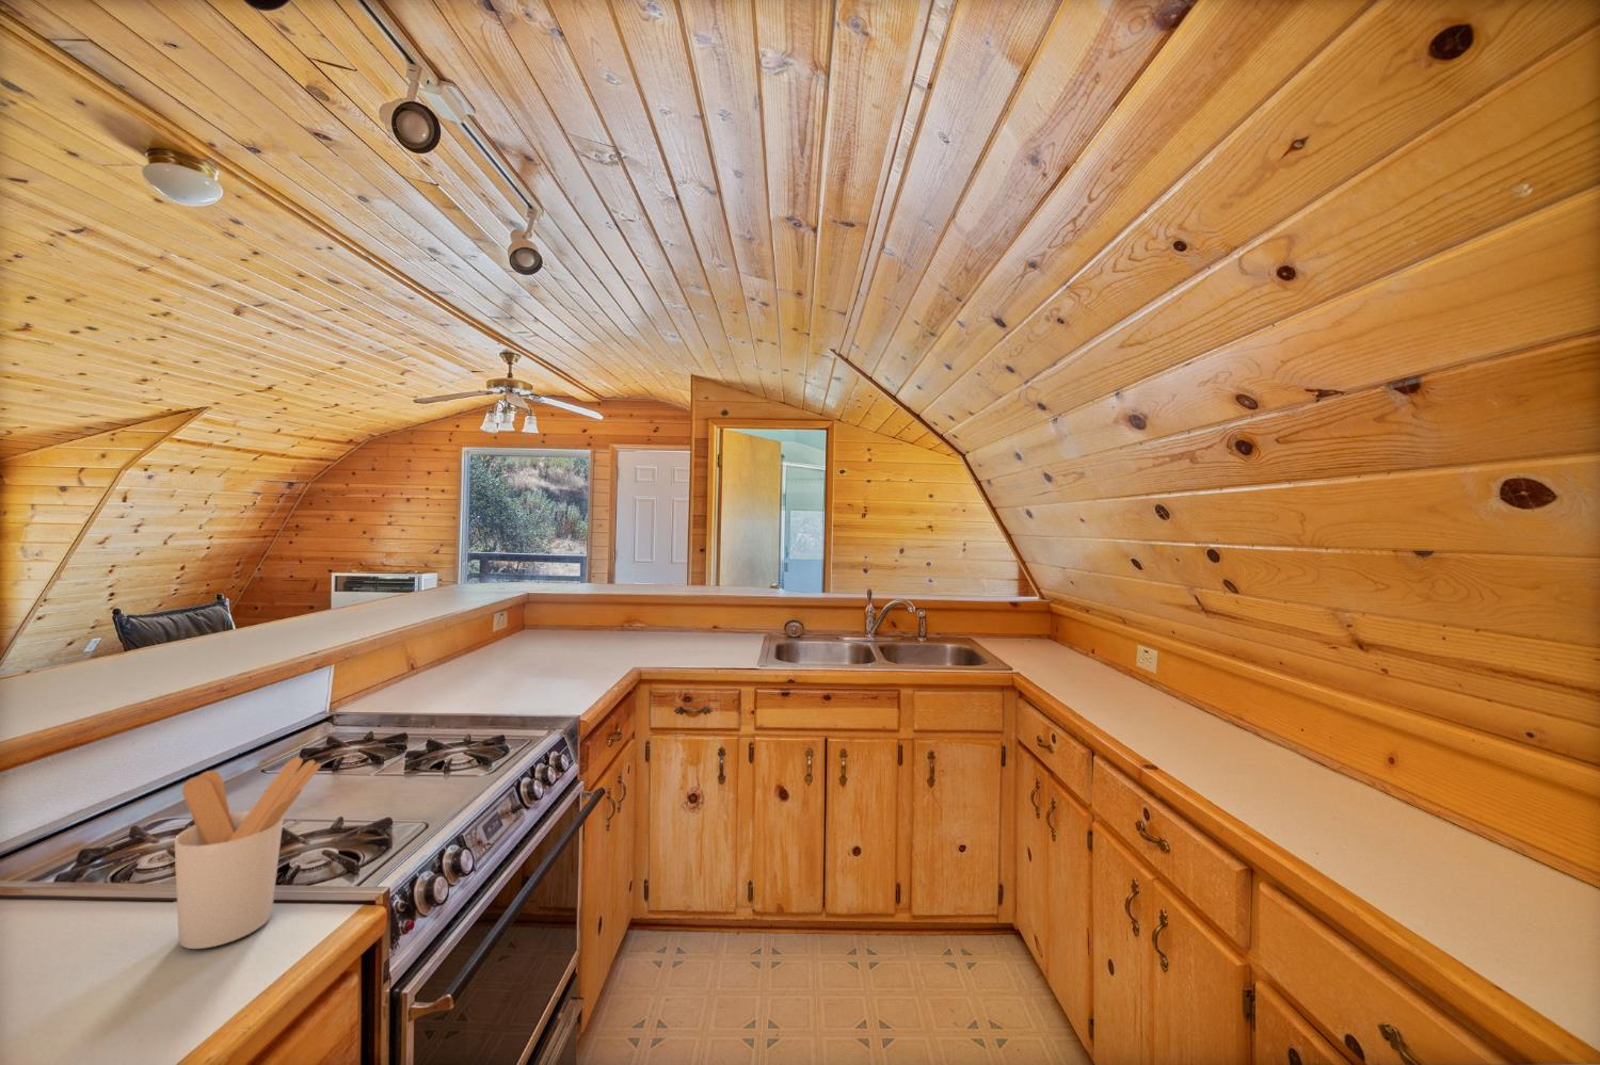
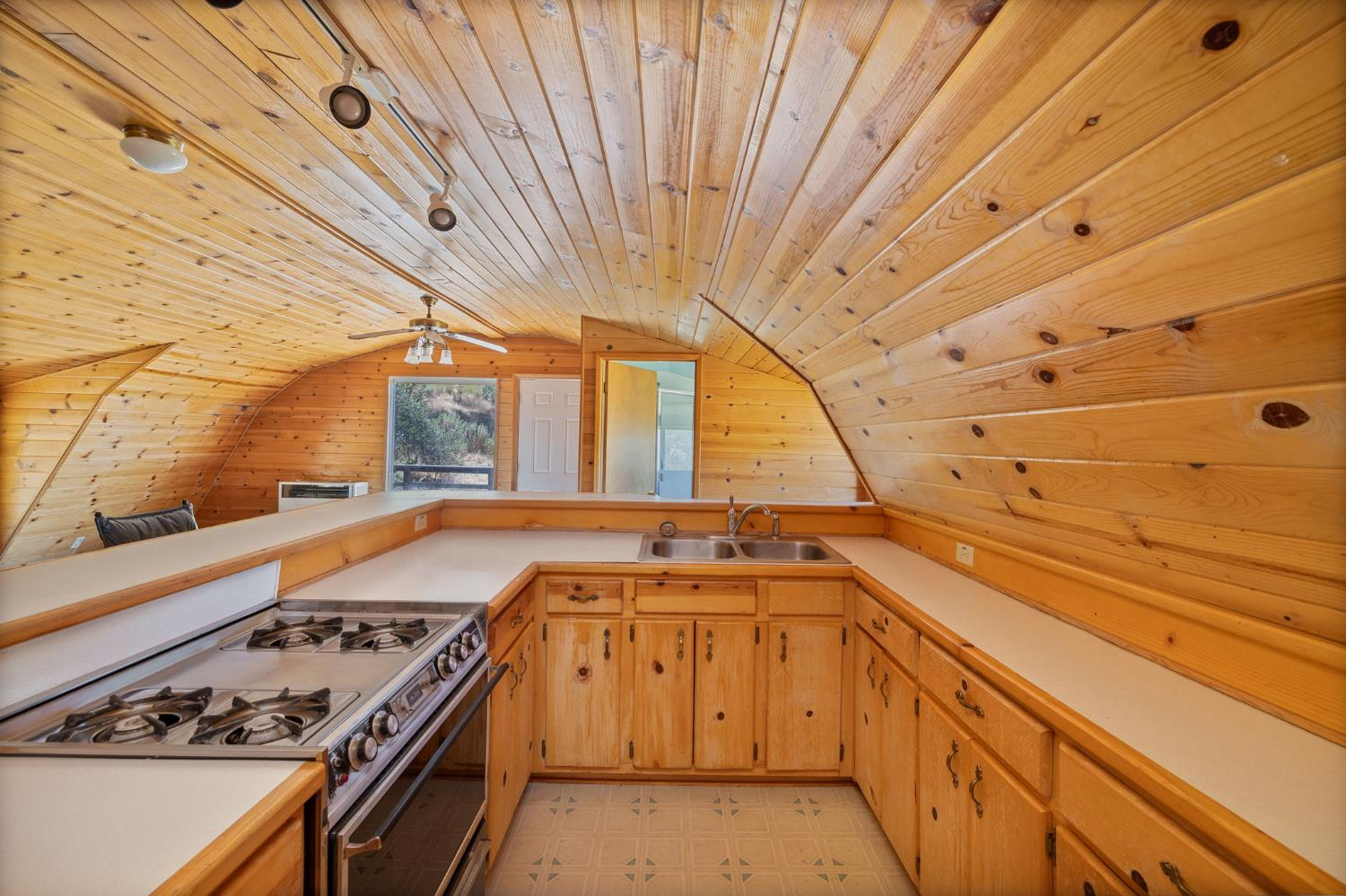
- utensil holder [172,756,322,950]
